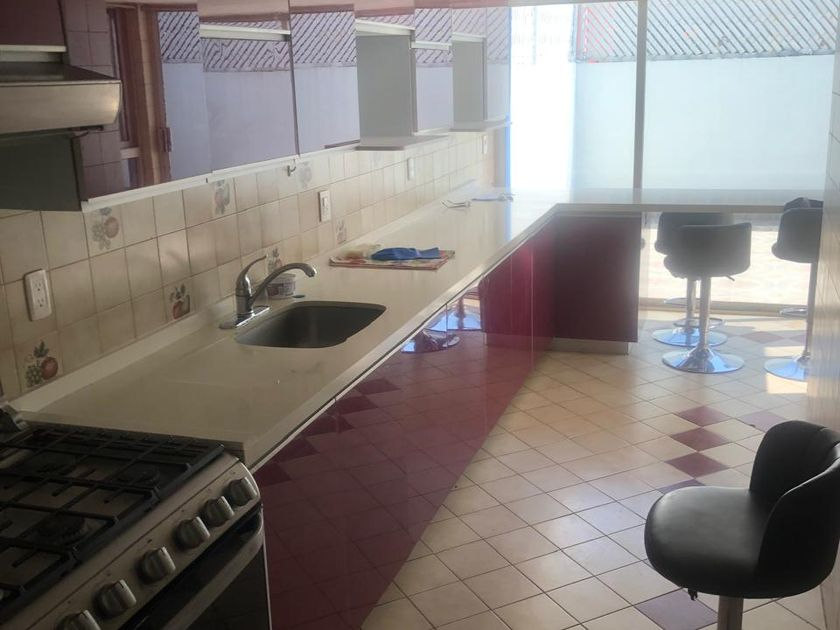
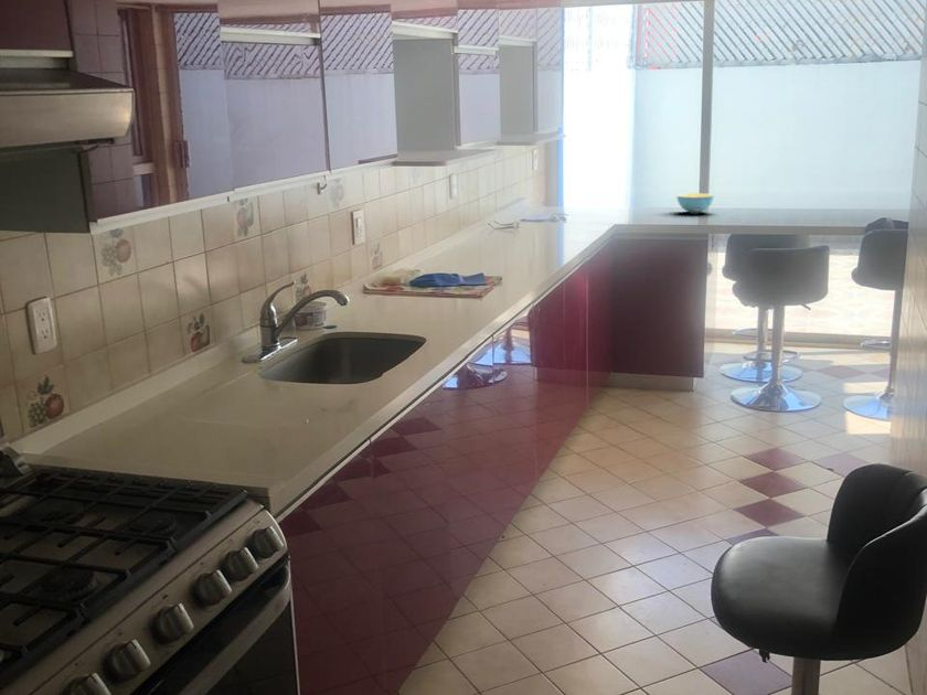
+ cereal bowl [675,192,715,214]
